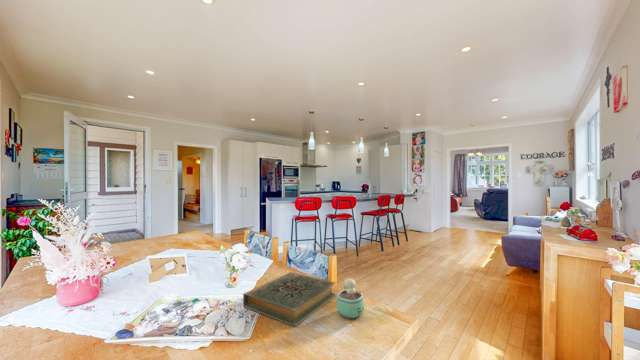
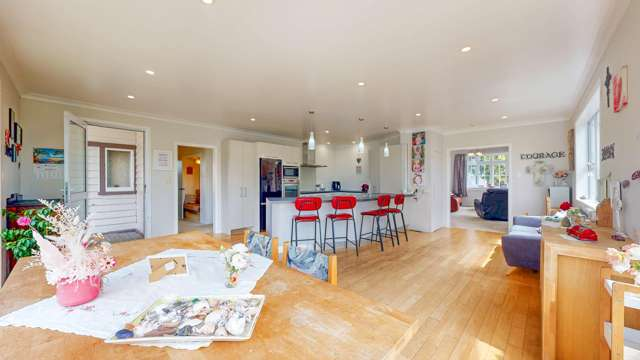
- chocolate milk [336,277,365,320]
- hardback book [242,271,338,327]
